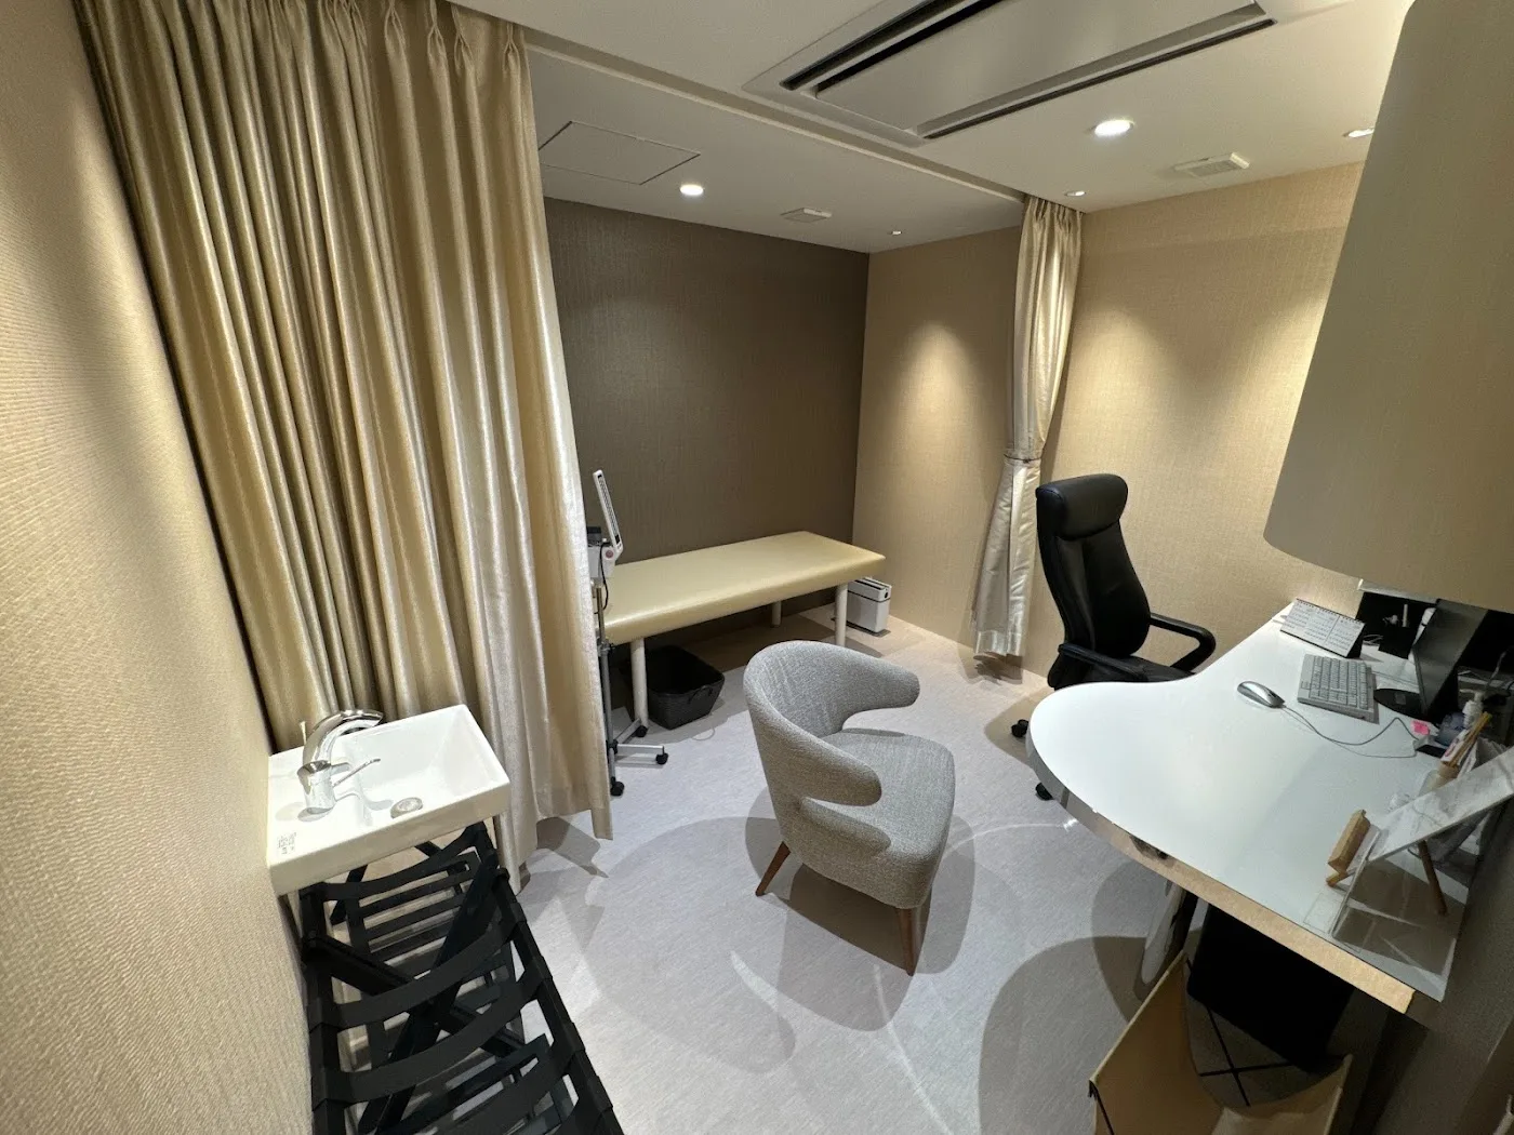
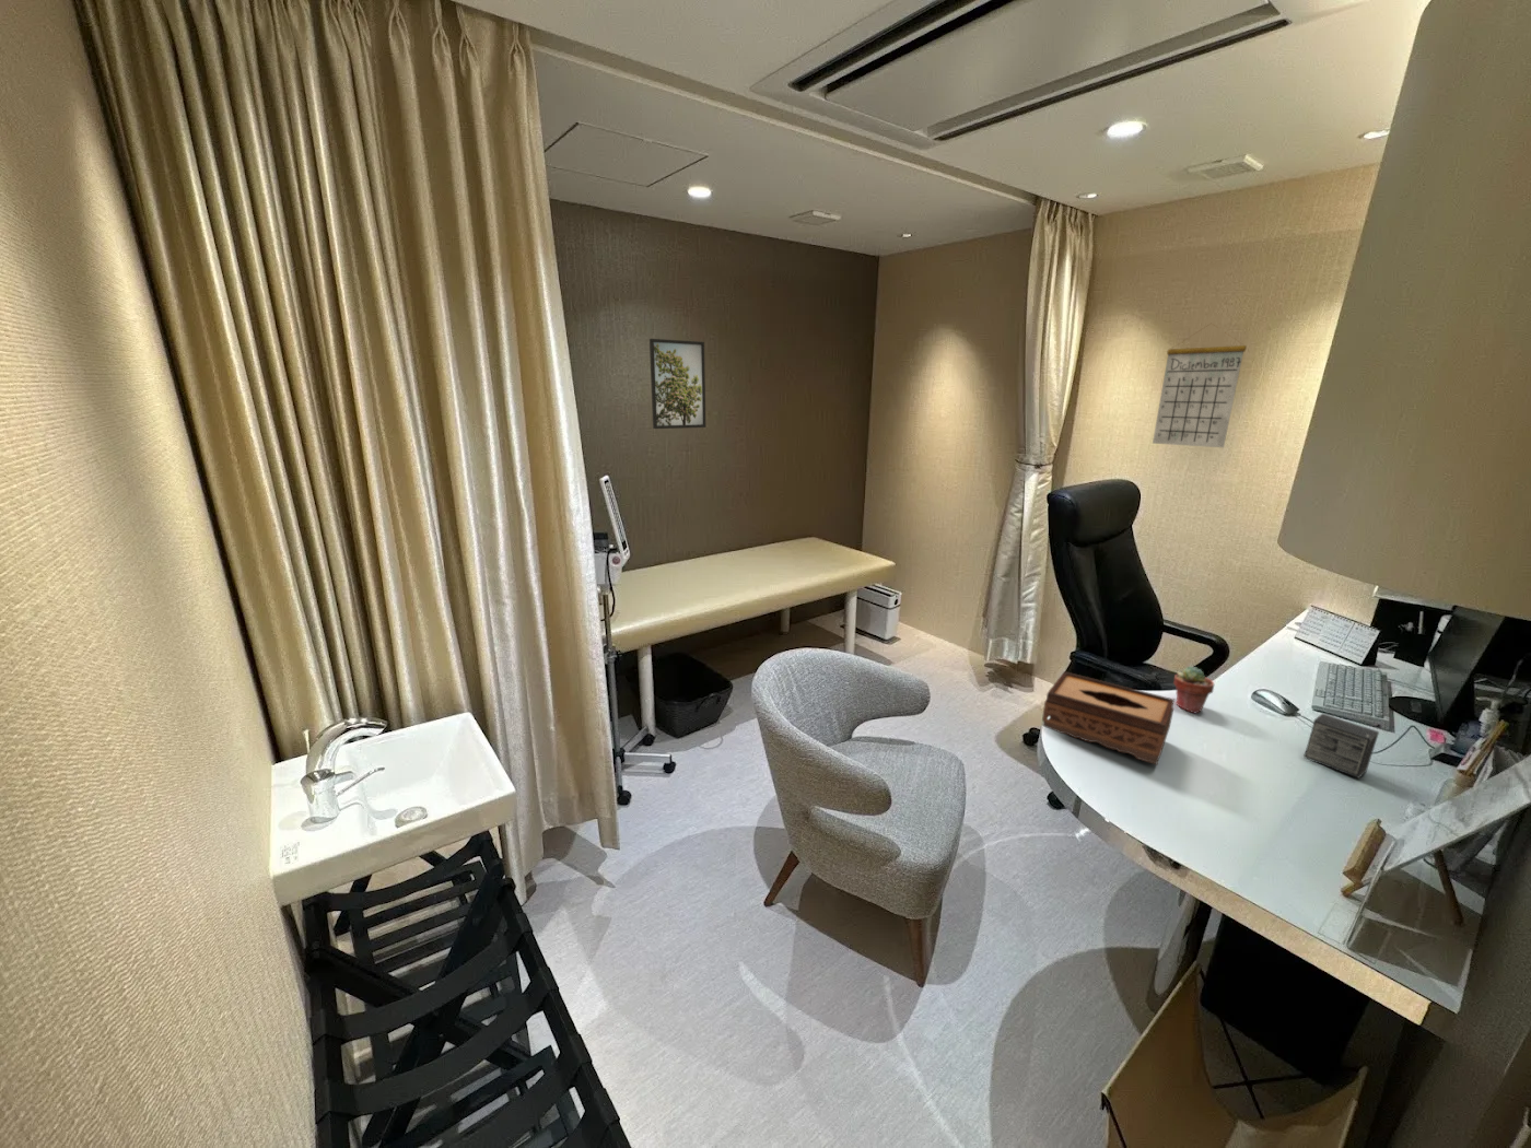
+ tissue box [1042,670,1175,766]
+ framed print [649,338,706,429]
+ calendar [1151,322,1248,449]
+ small box [1302,713,1380,779]
+ potted succulent [1172,664,1215,715]
